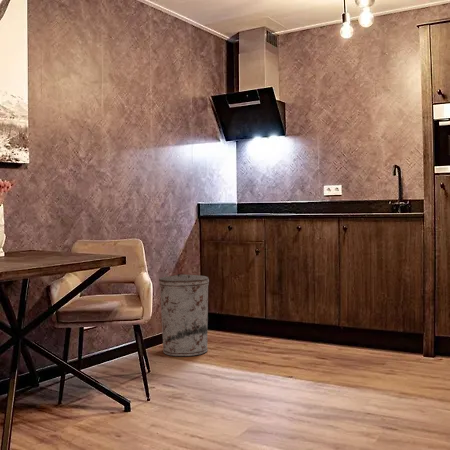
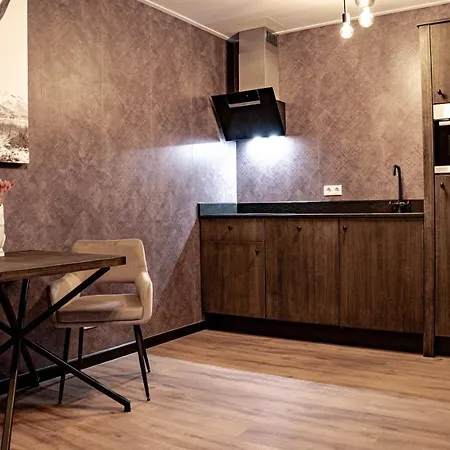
- trash can [158,273,210,357]
